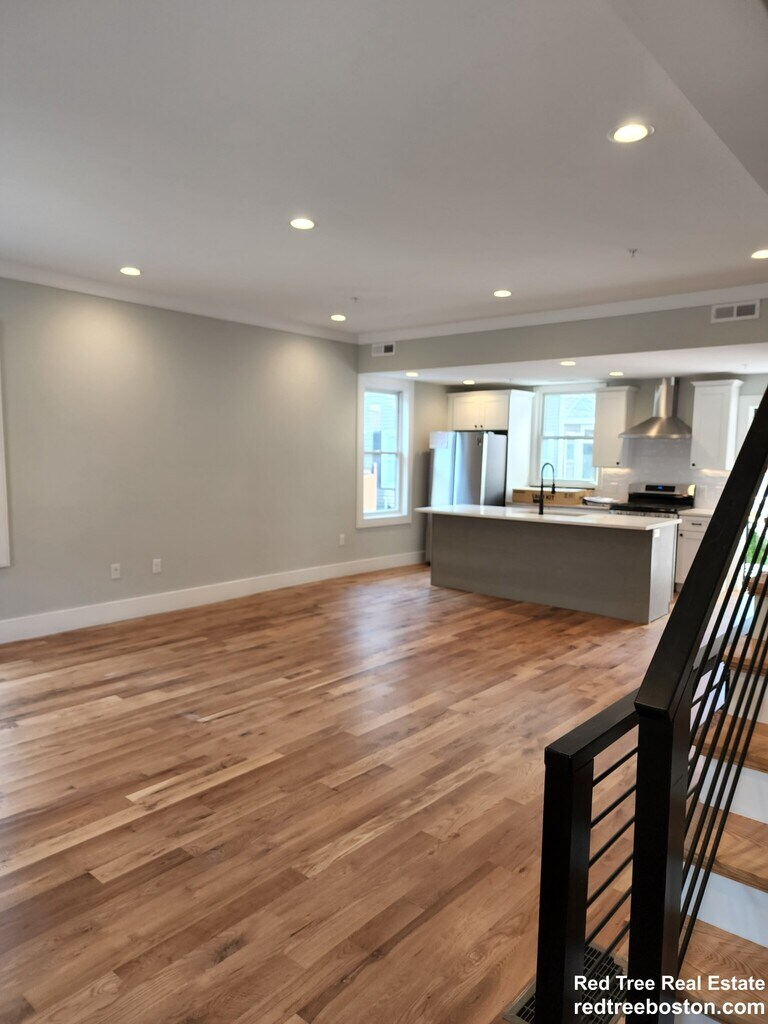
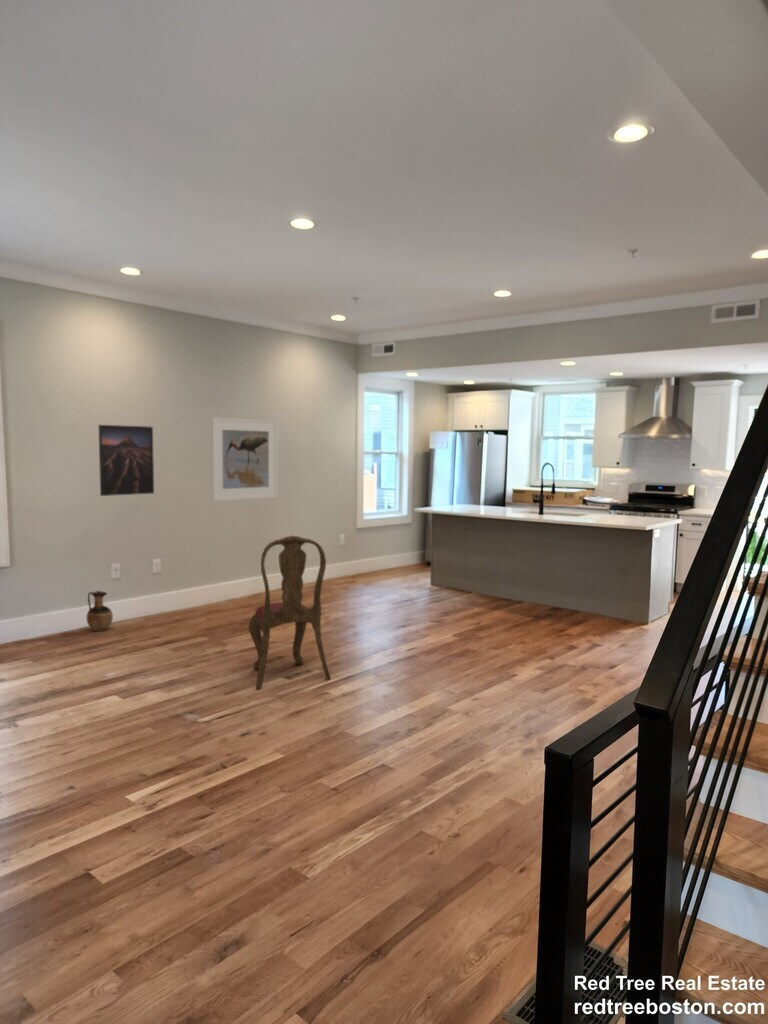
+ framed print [210,416,279,502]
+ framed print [97,424,155,497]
+ chair [248,535,332,691]
+ ceramic jug [86,590,114,632]
